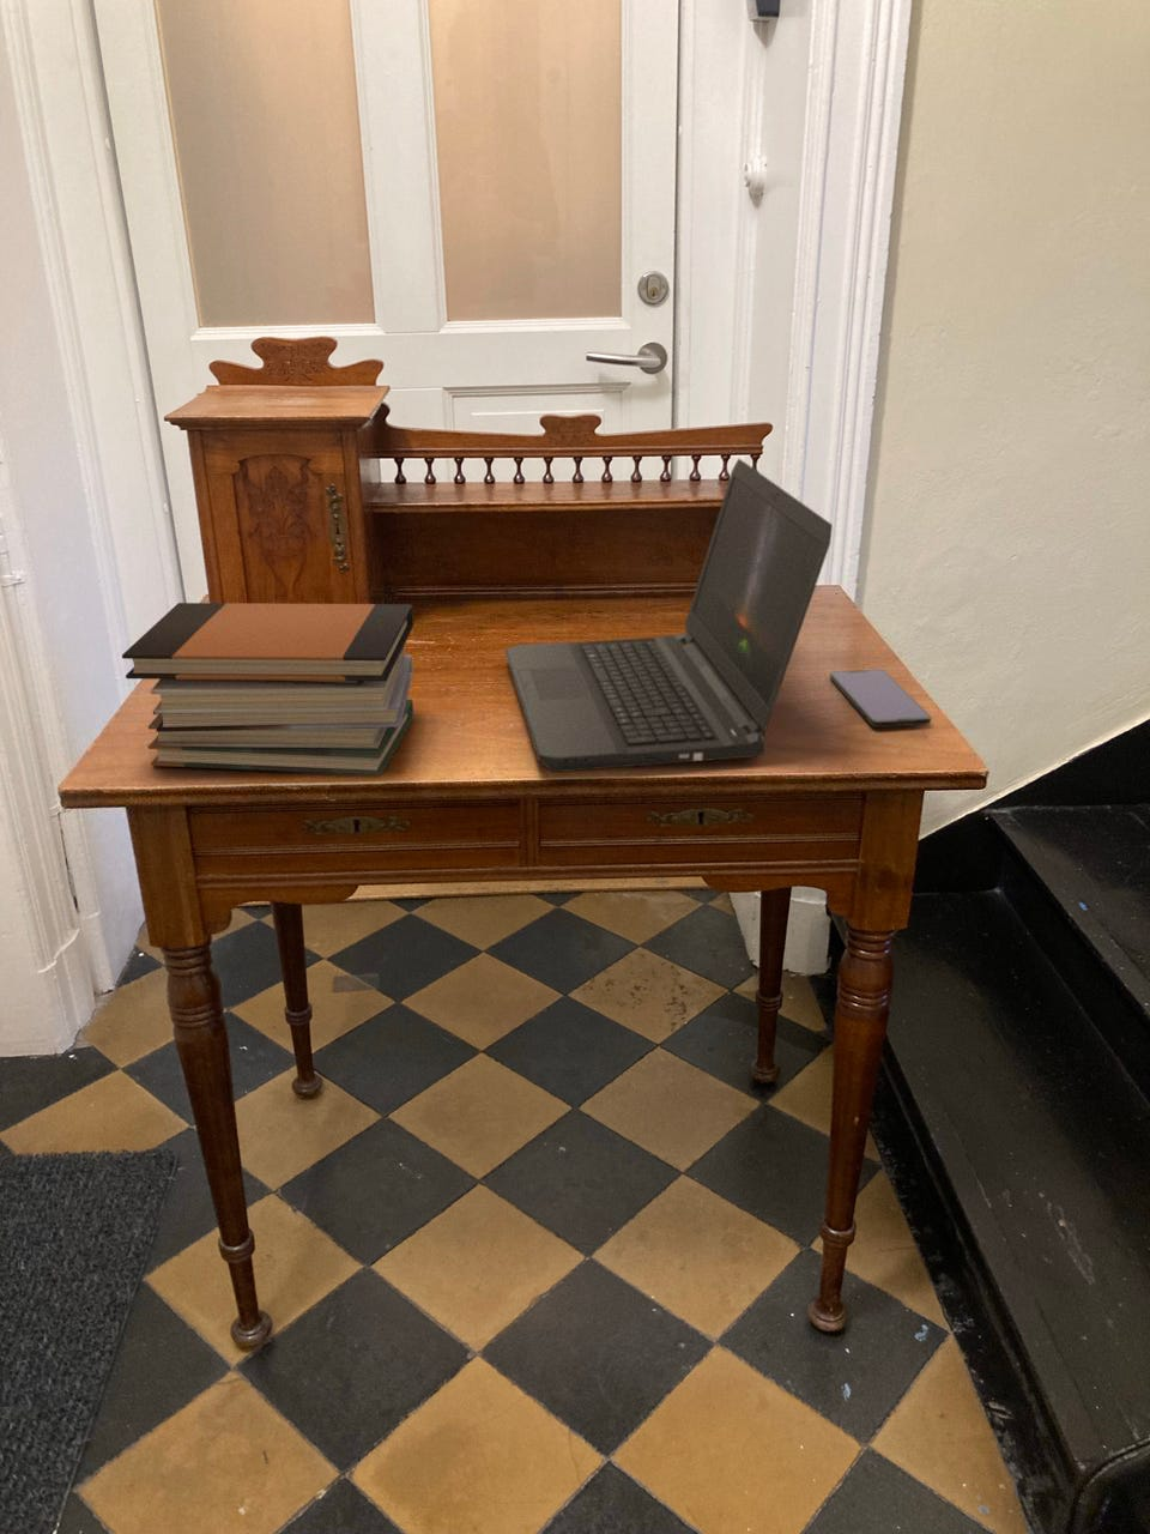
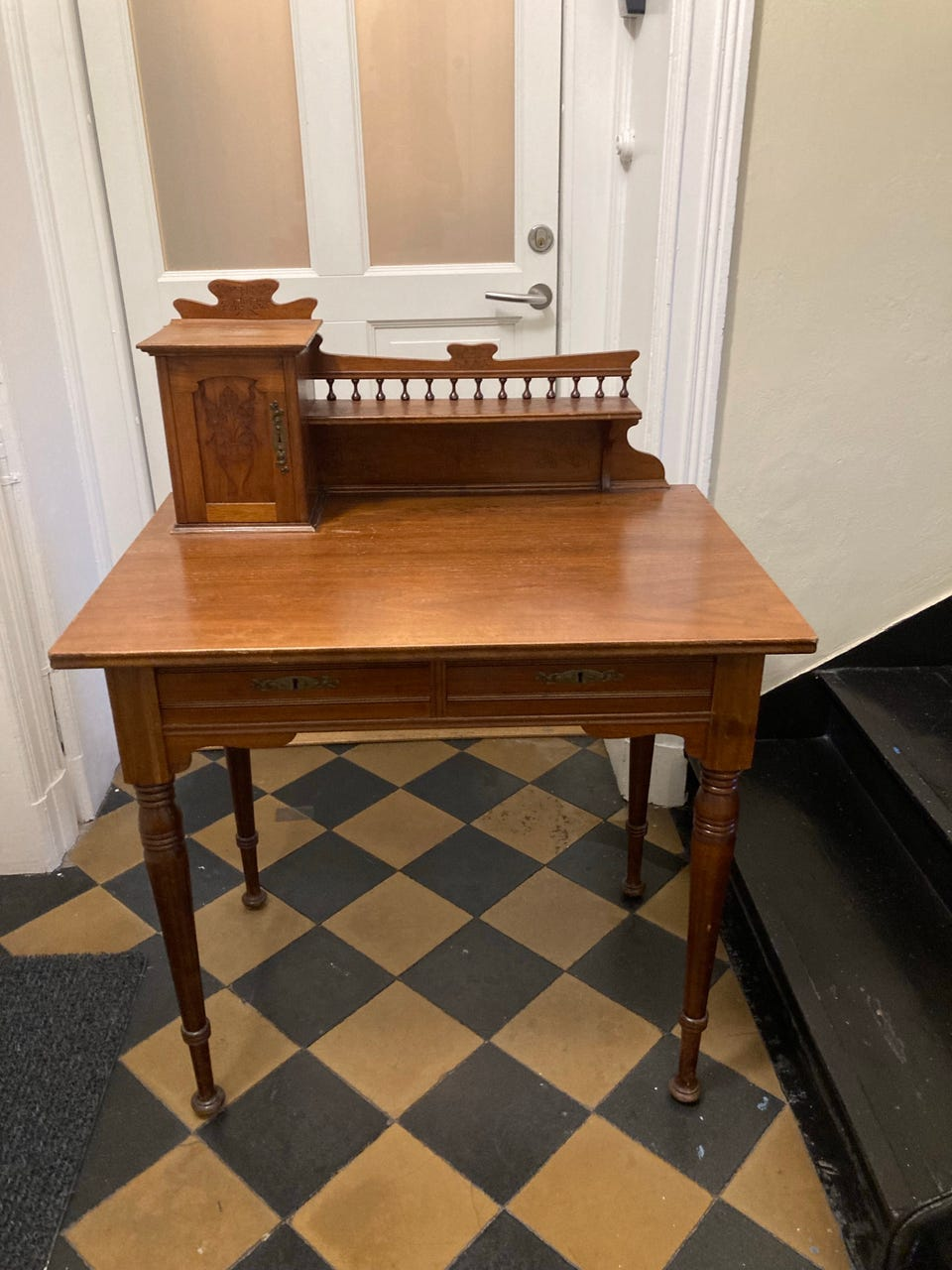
- smartphone [829,668,934,728]
- laptop computer [503,458,834,773]
- book stack [121,602,414,777]
